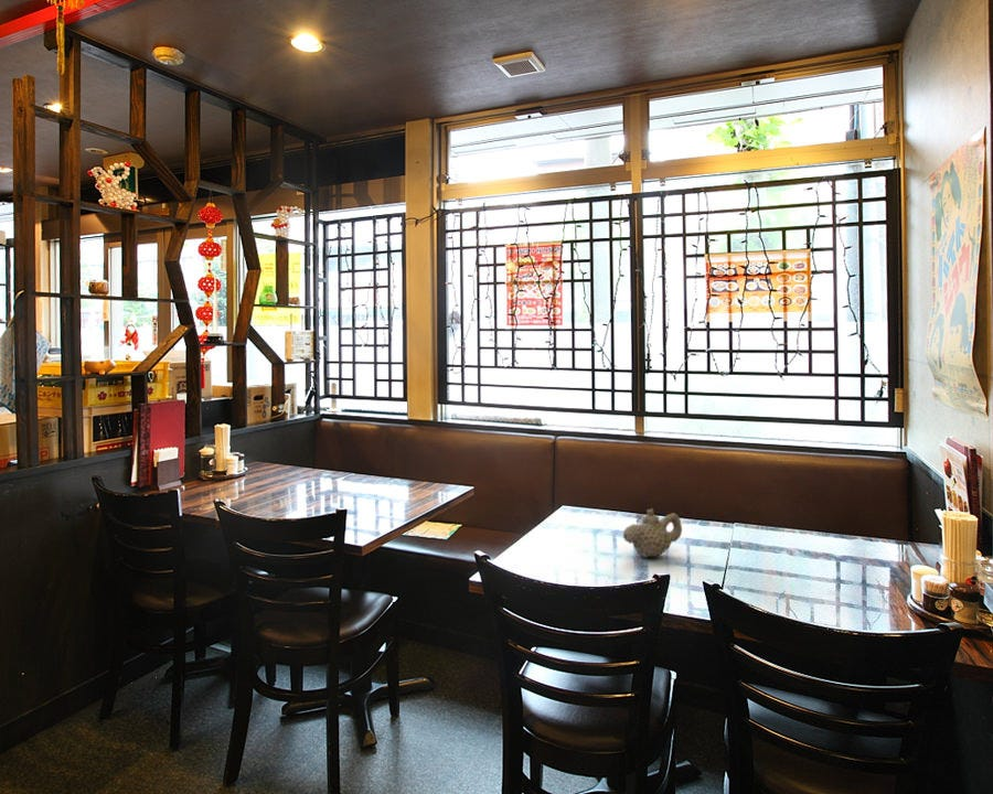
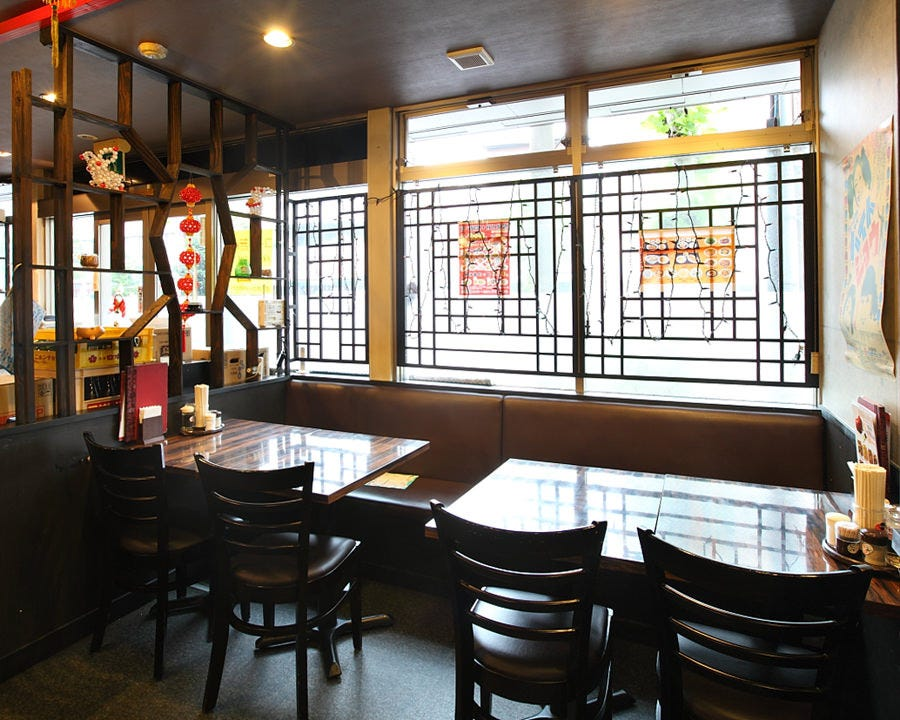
- teapot [622,508,683,559]
